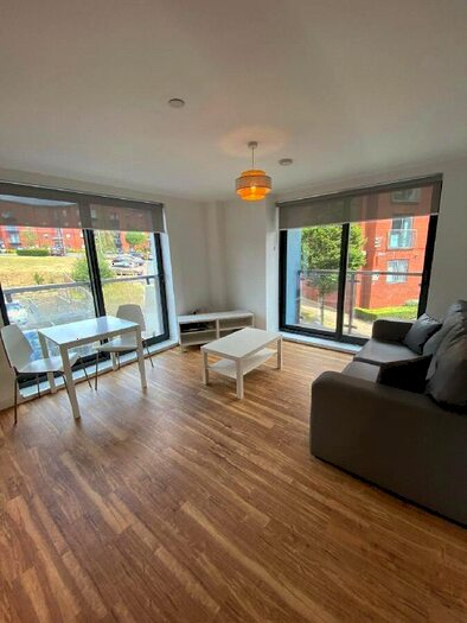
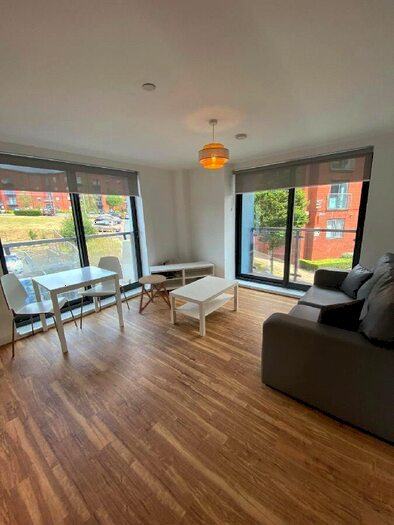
+ stool [138,274,172,315]
